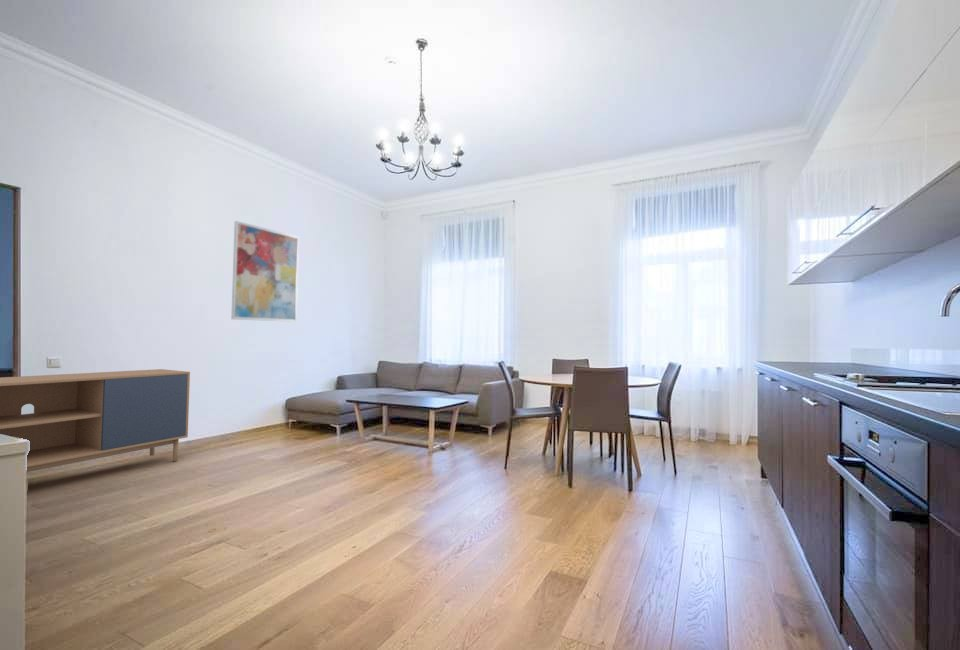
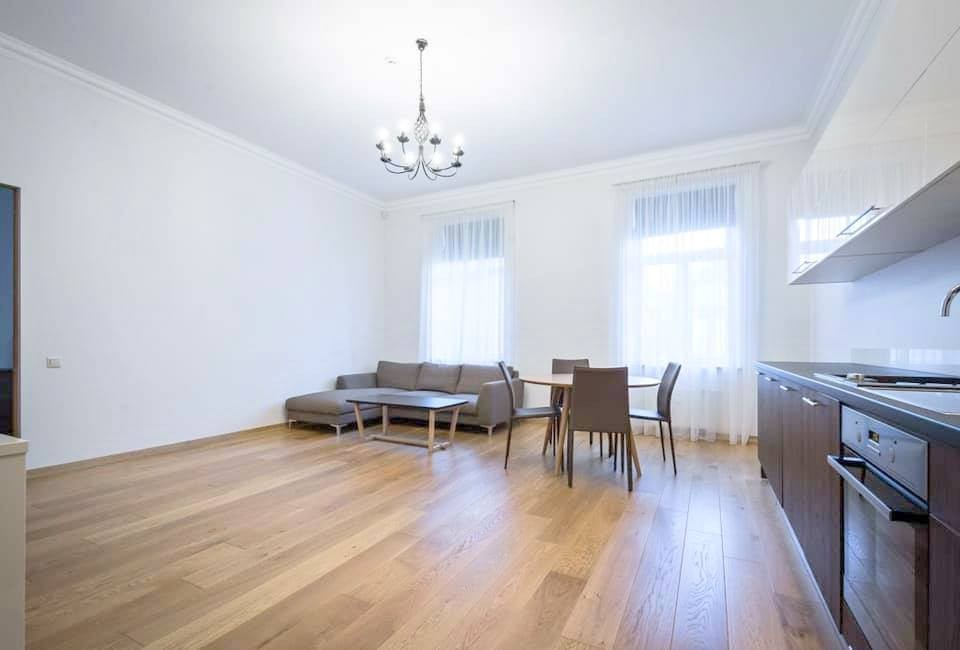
- storage cabinet [0,368,191,473]
- wall art [230,220,300,323]
